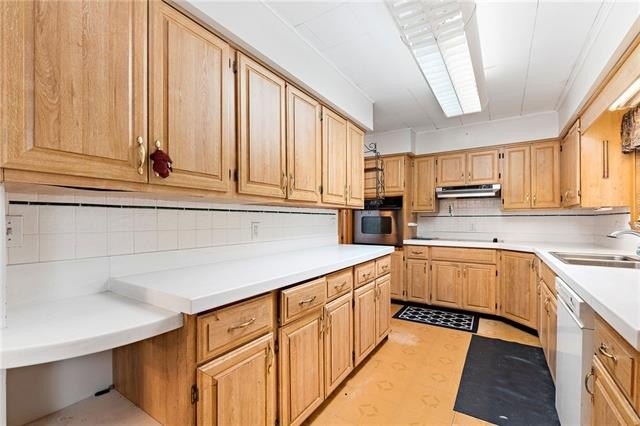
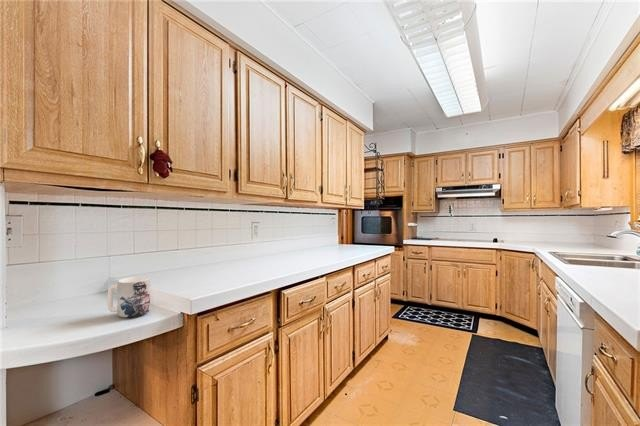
+ mug [106,276,151,319]
